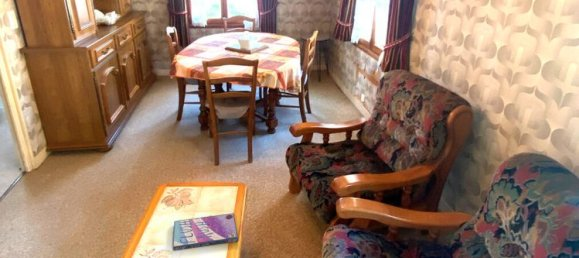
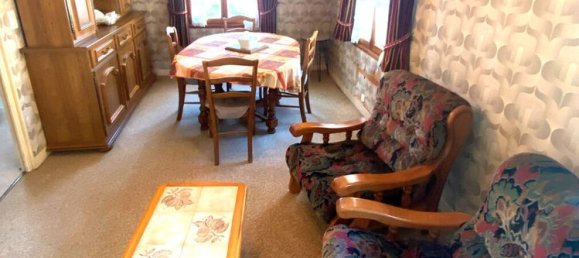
- video game case [172,212,239,252]
